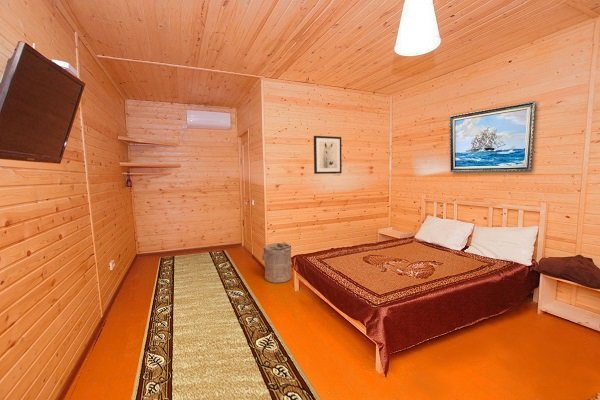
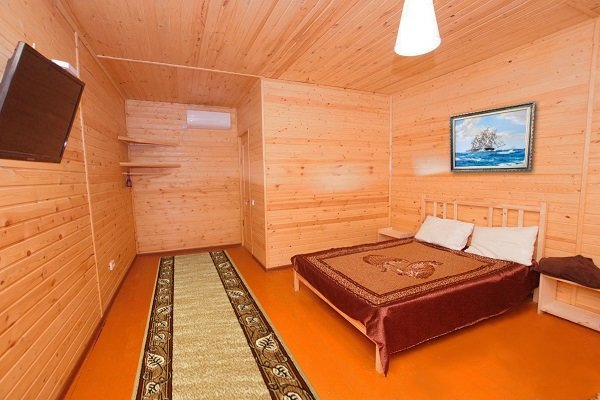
- wall art [313,135,343,175]
- laundry hamper [261,241,293,284]
